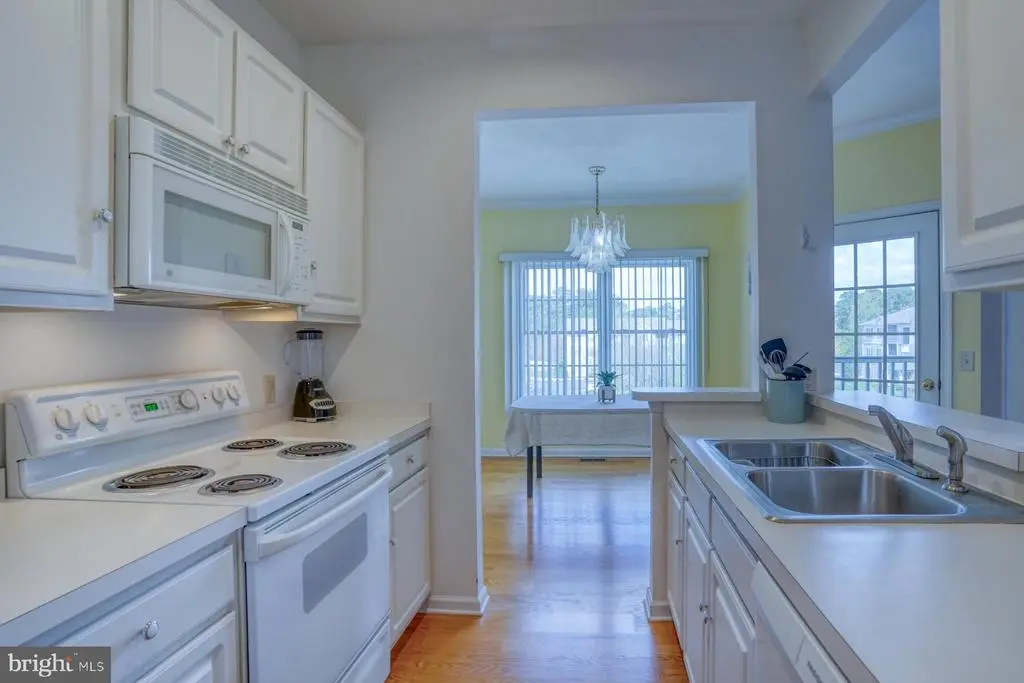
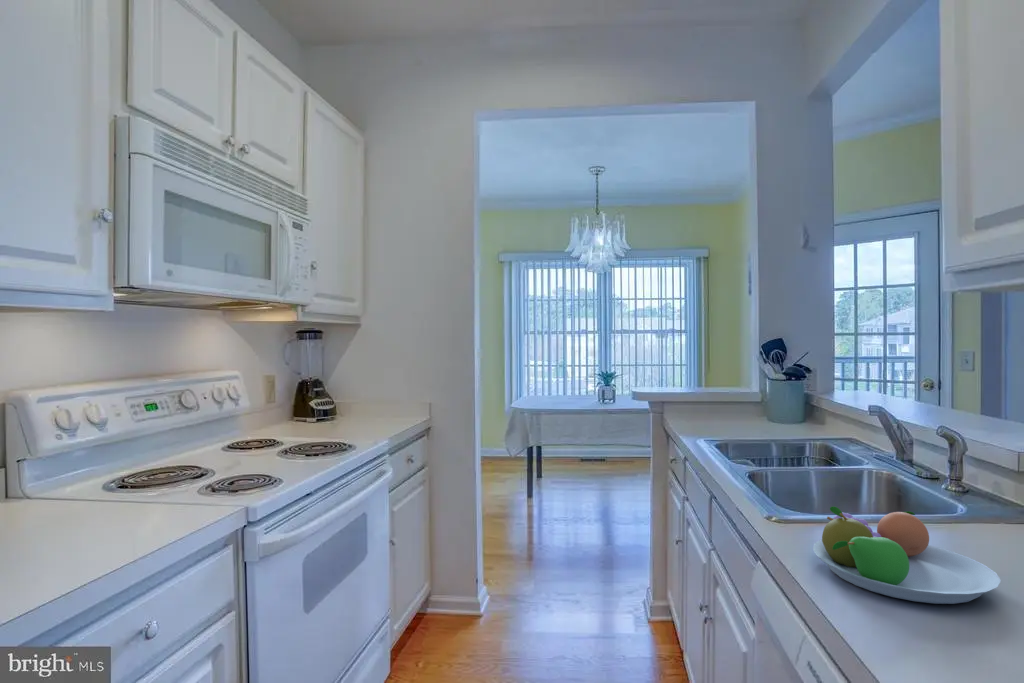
+ fruit bowl [812,506,1002,605]
